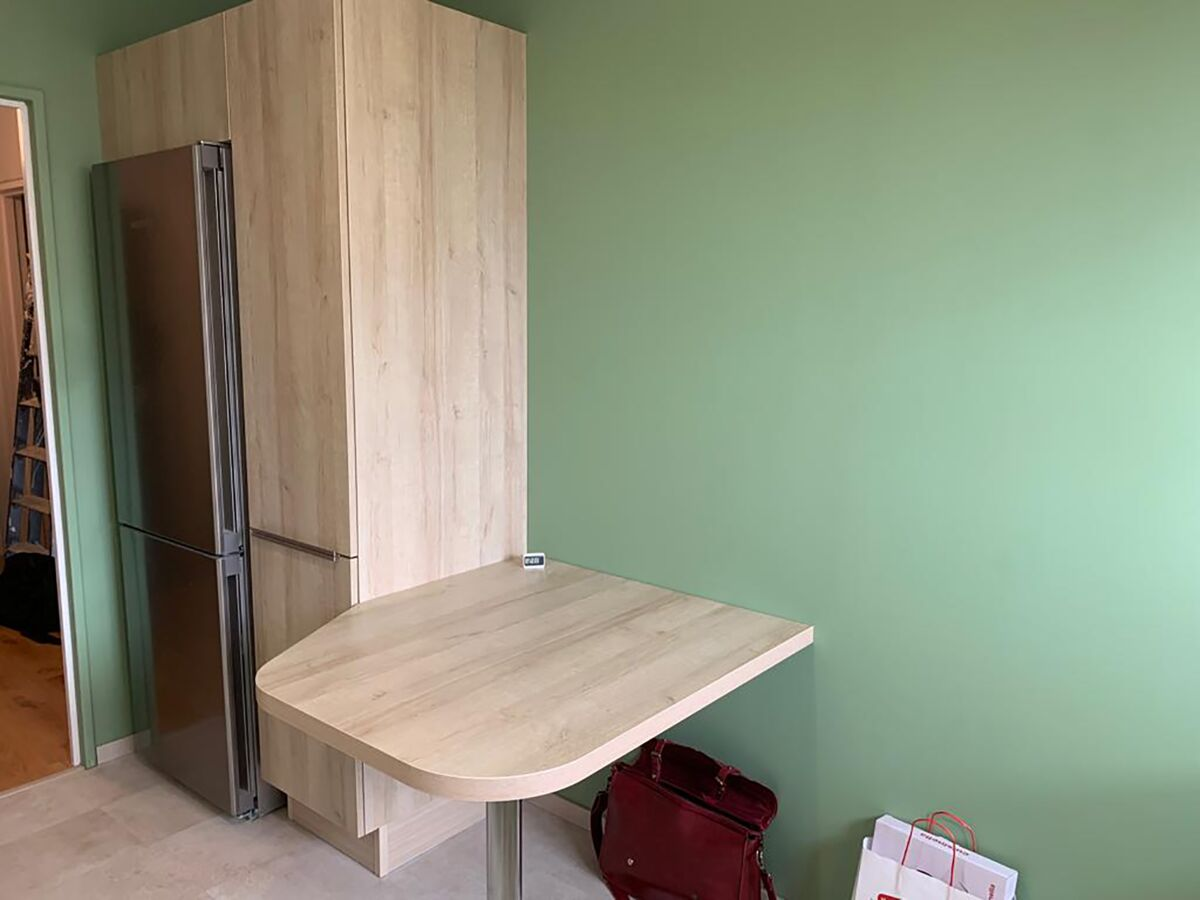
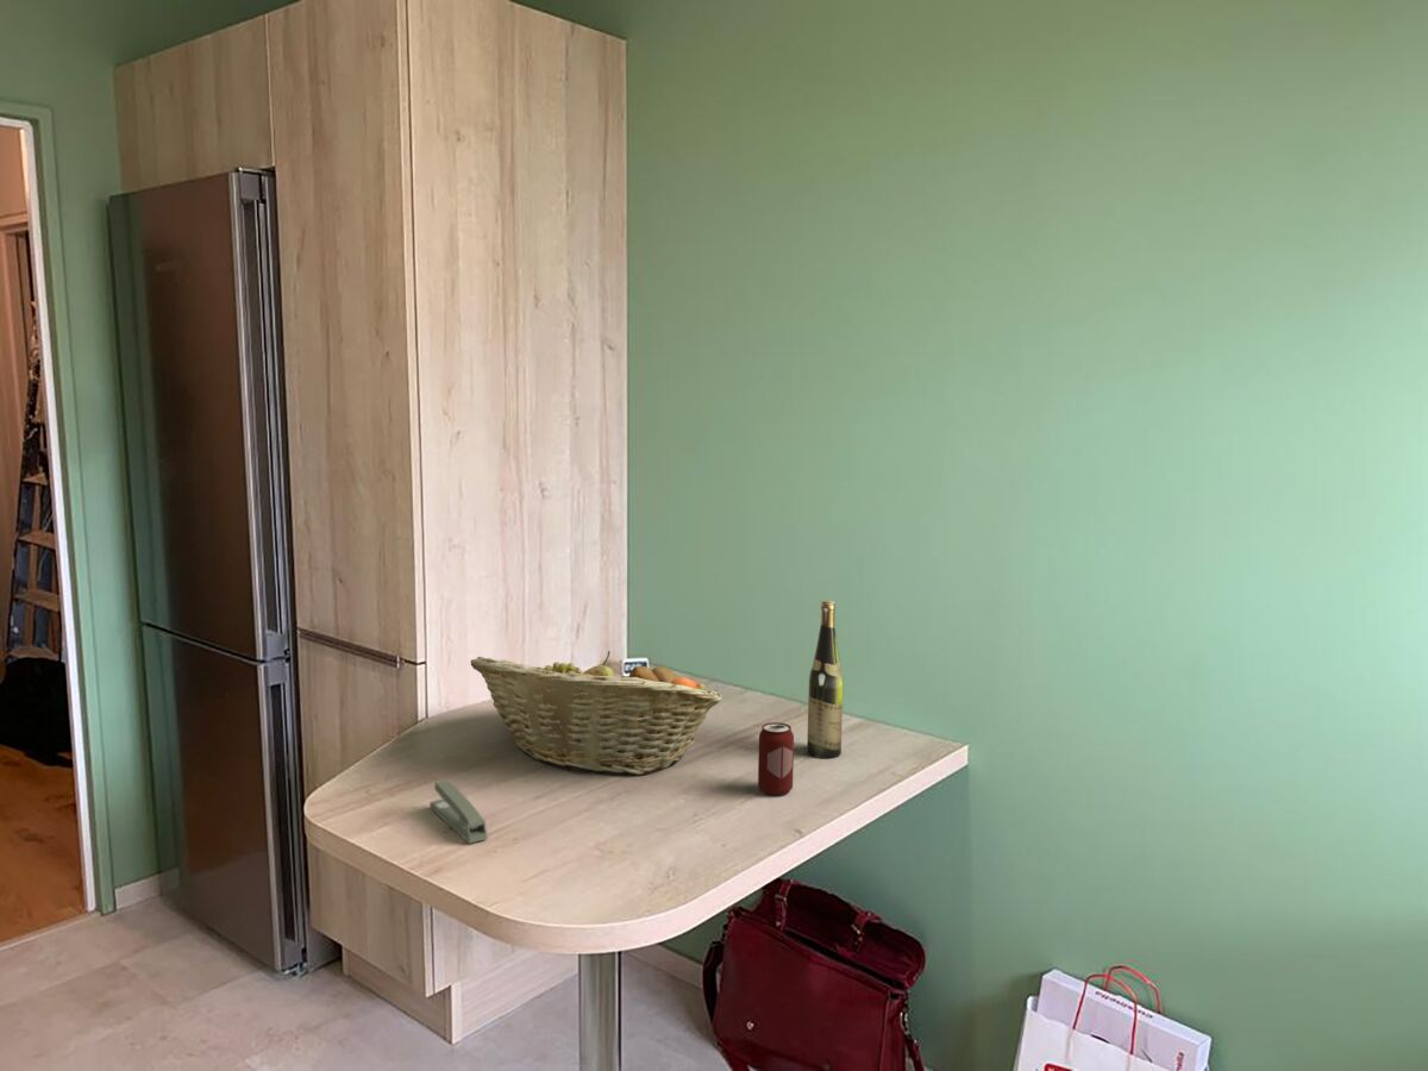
+ stapler [428,778,489,845]
+ wine bottle [806,600,845,759]
+ beverage can [757,721,795,796]
+ fruit basket [470,650,724,776]
